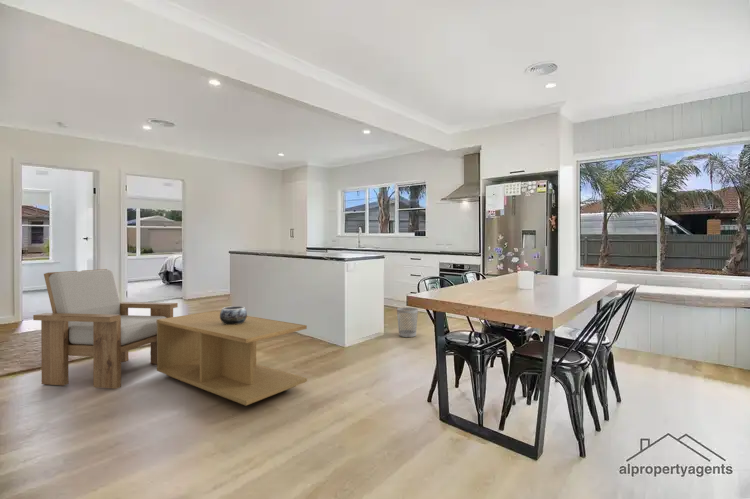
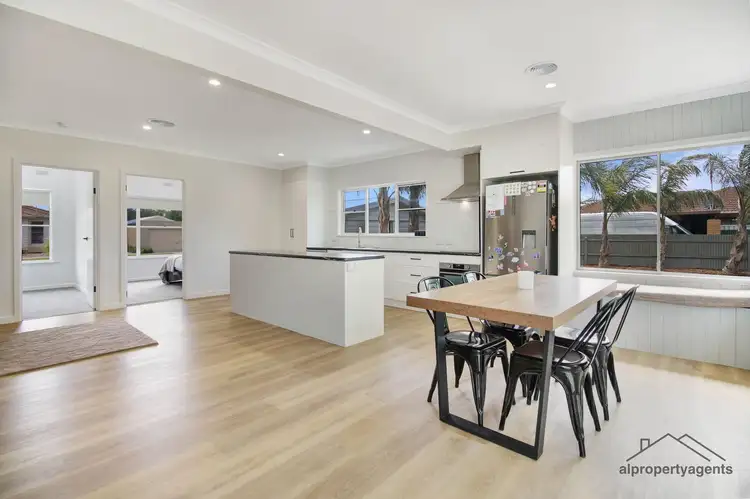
- decorative bowl [220,305,248,325]
- coffee table [156,310,308,407]
- armchair [32,268,179,390]
- wastebasket [396,306,419,338]
